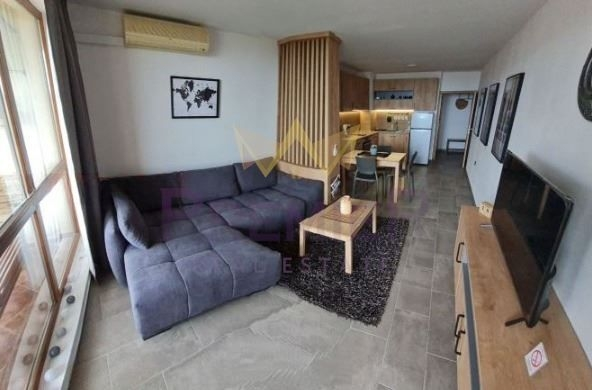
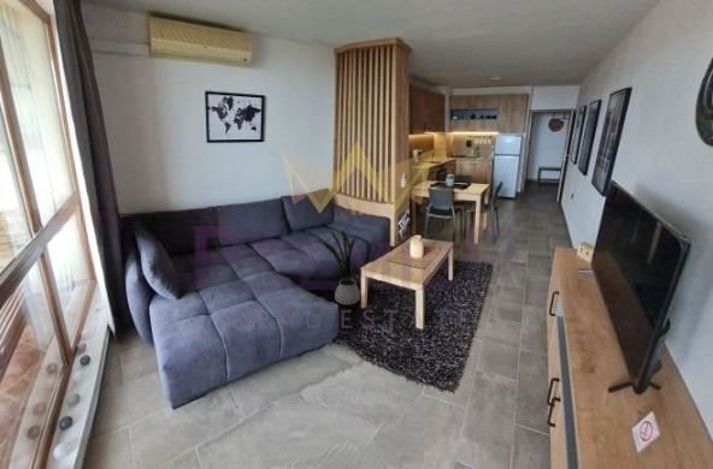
+ house plant [316,230,365,305]
